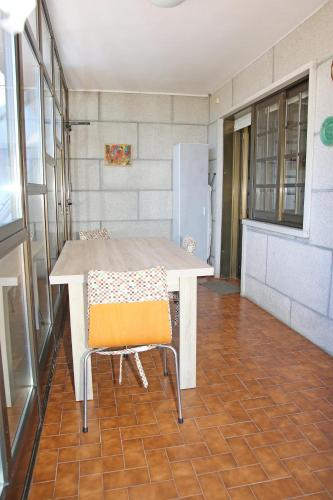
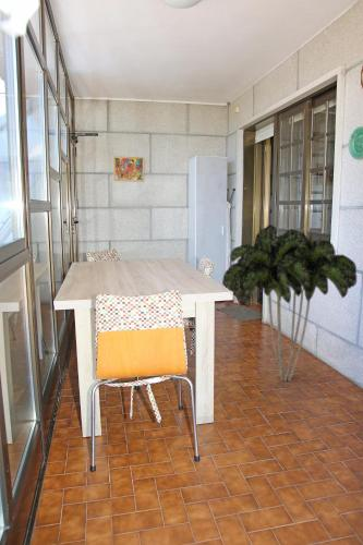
+ indoor plant [221,223,358,383]
